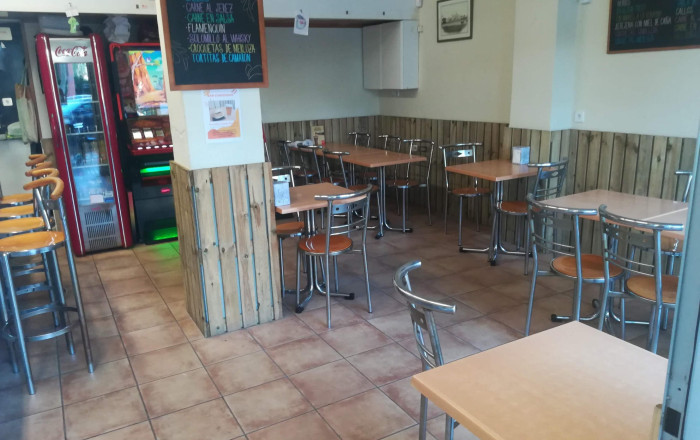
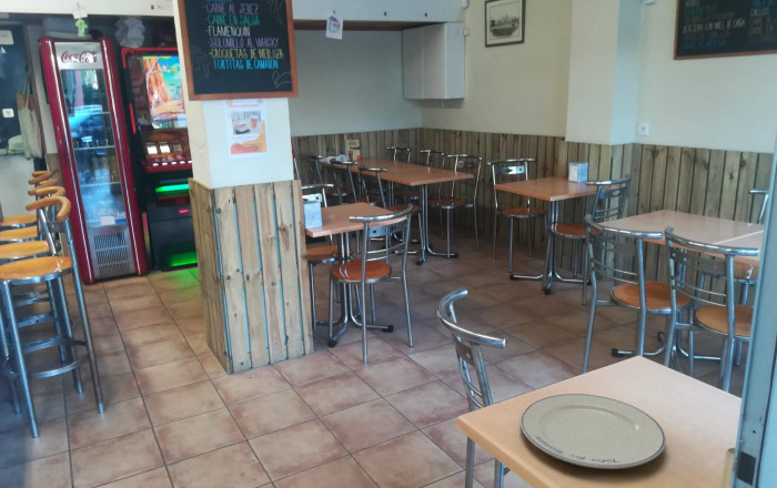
+ chinaware [519,393,667,470]
